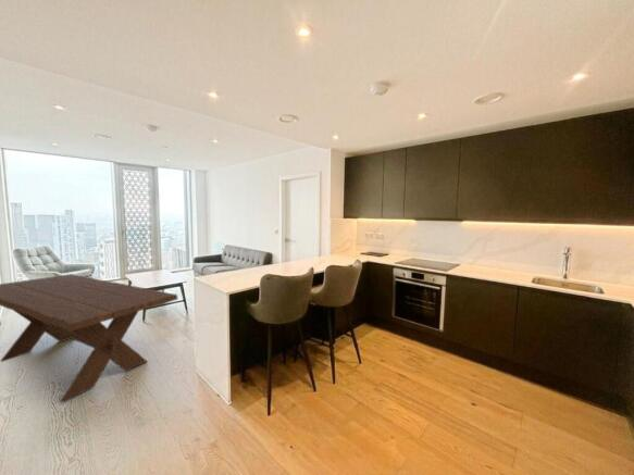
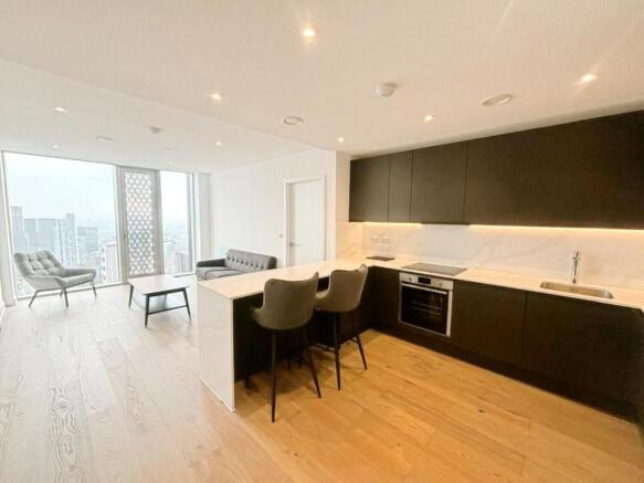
- dining table [0,273,178,403]
